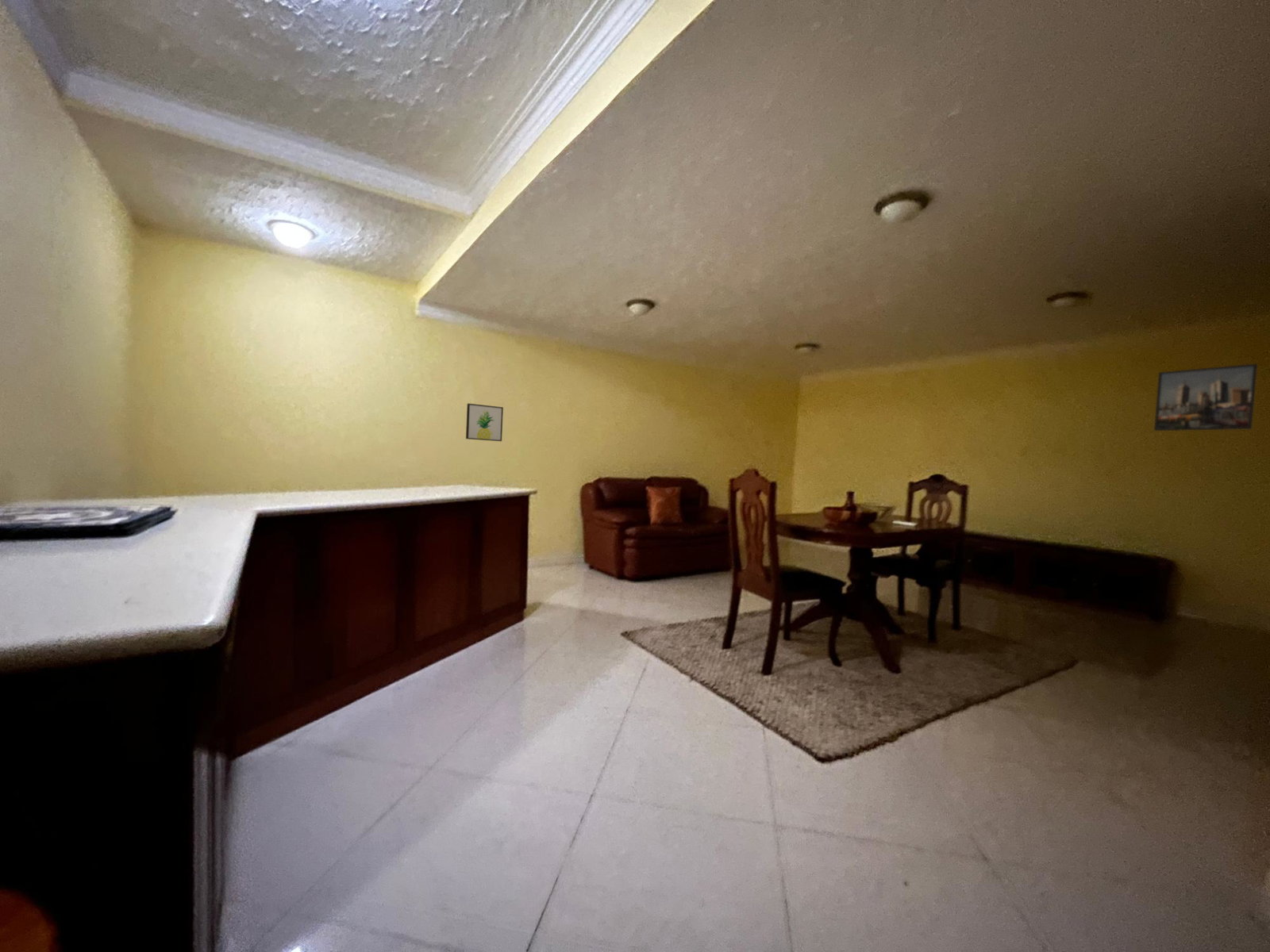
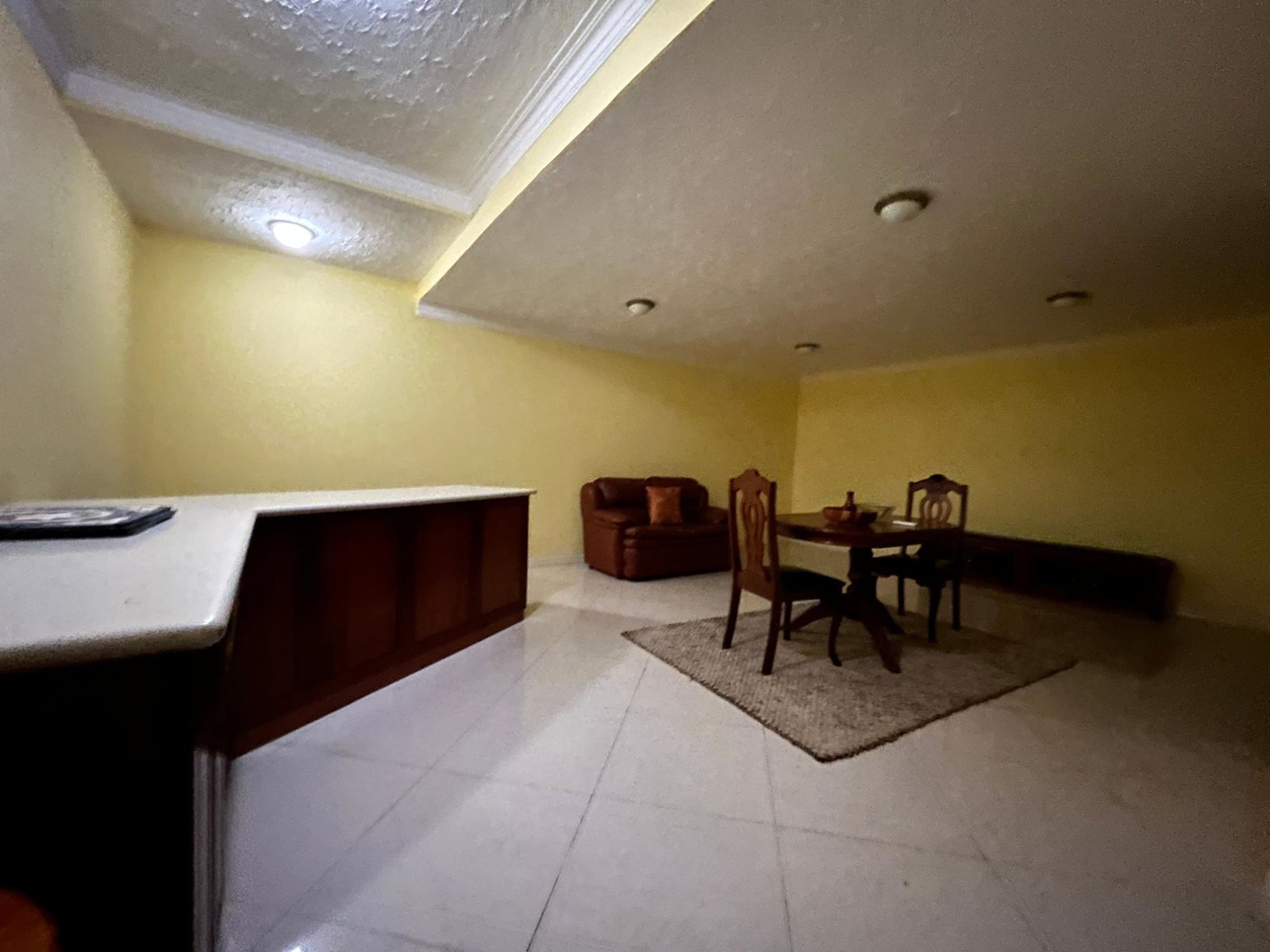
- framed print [1153,363,1258,432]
- wall art [465,403,504,442]
